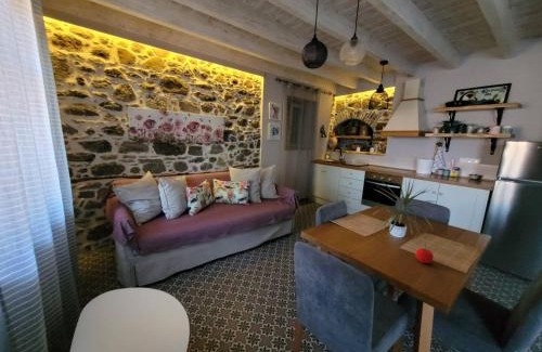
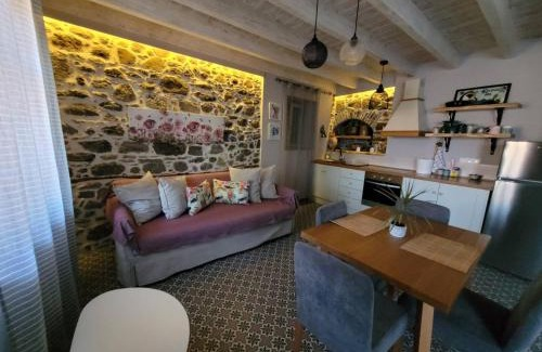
- fruit [414,244,435,264]
